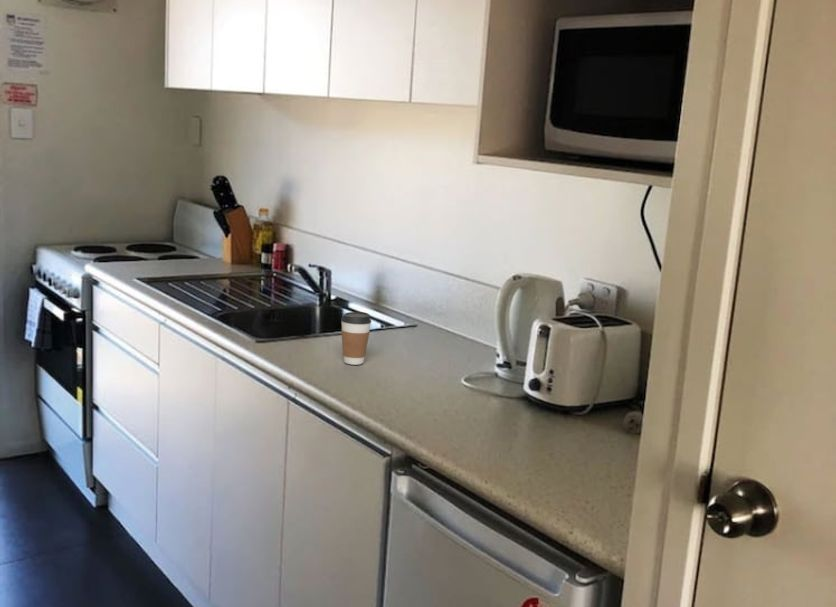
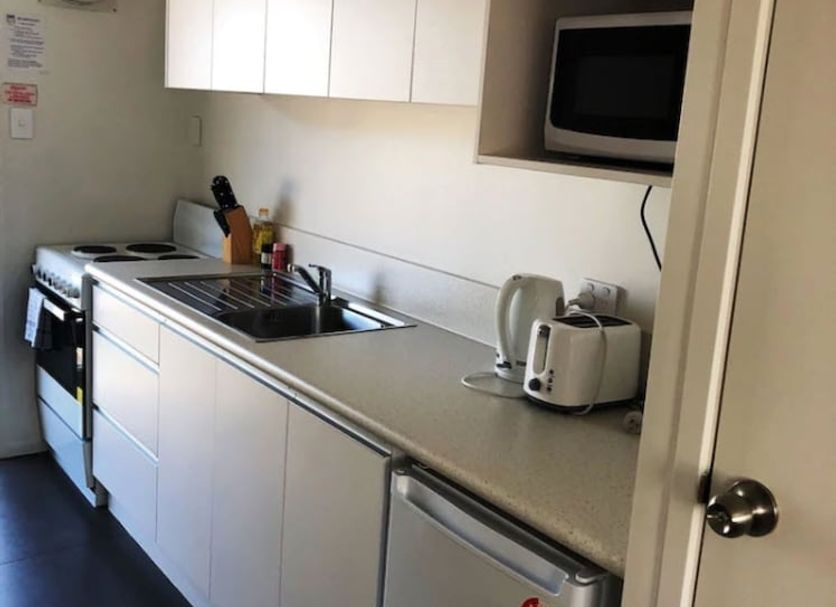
- coffee cup [340,311,372,366]
